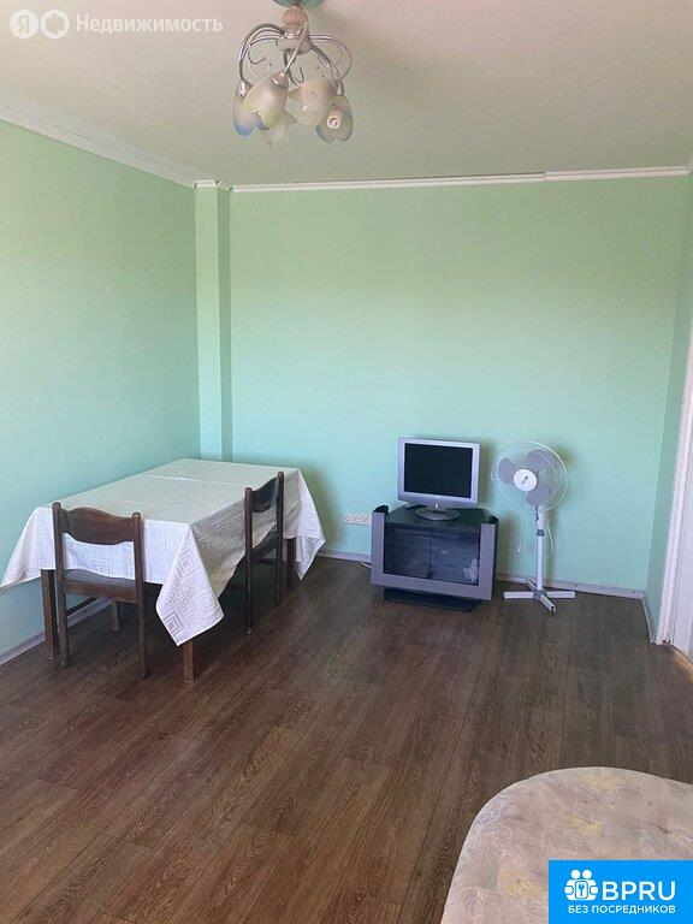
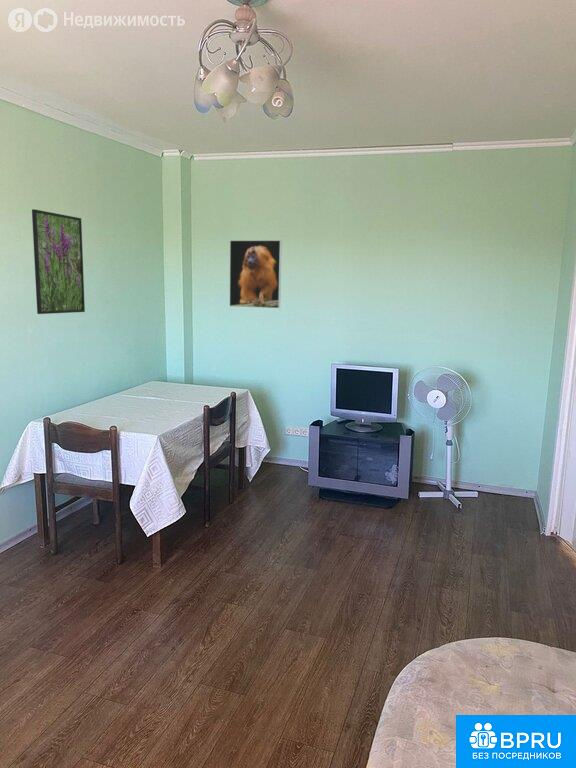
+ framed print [228,239,283,309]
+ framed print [31,208,86,315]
